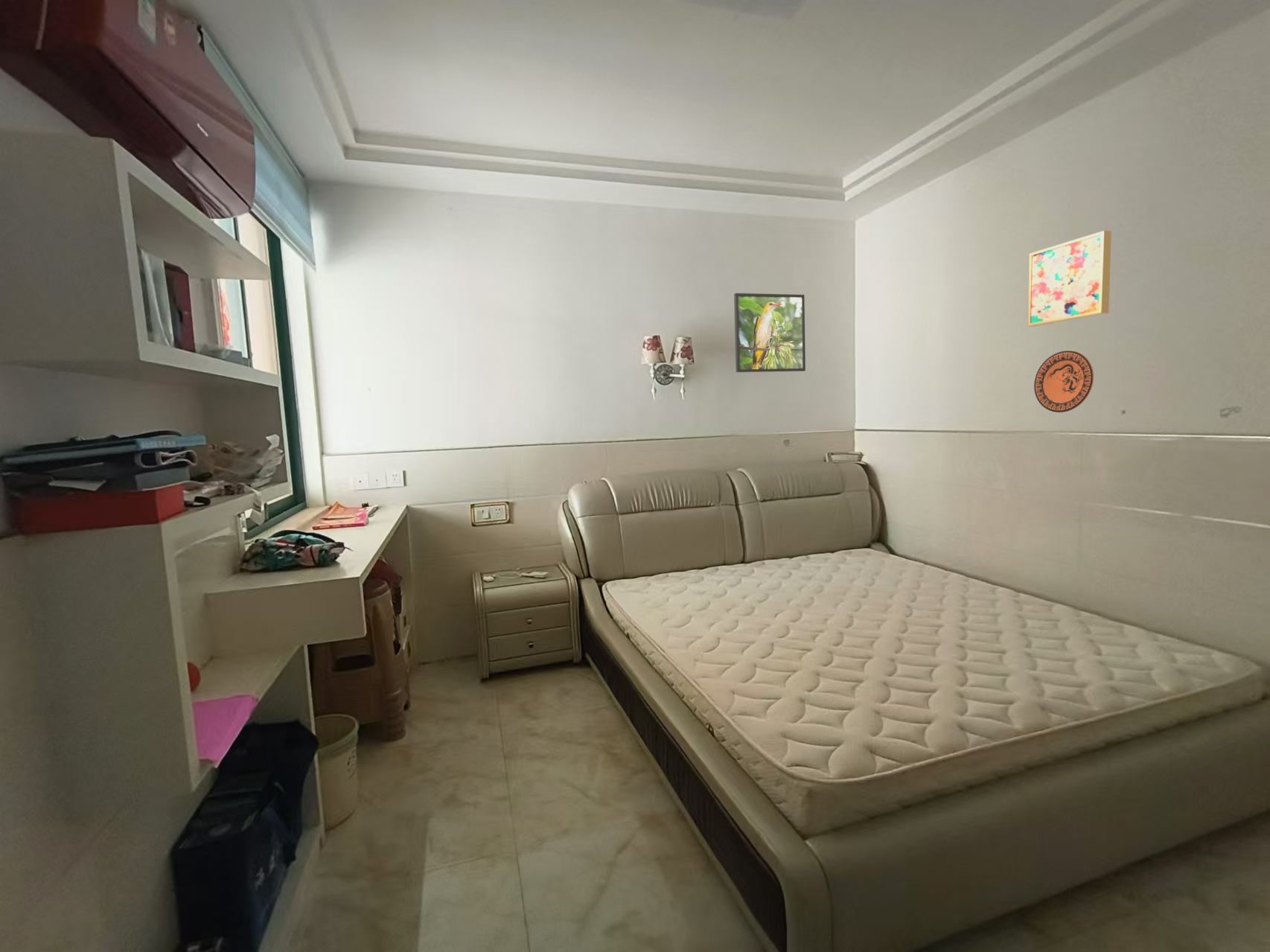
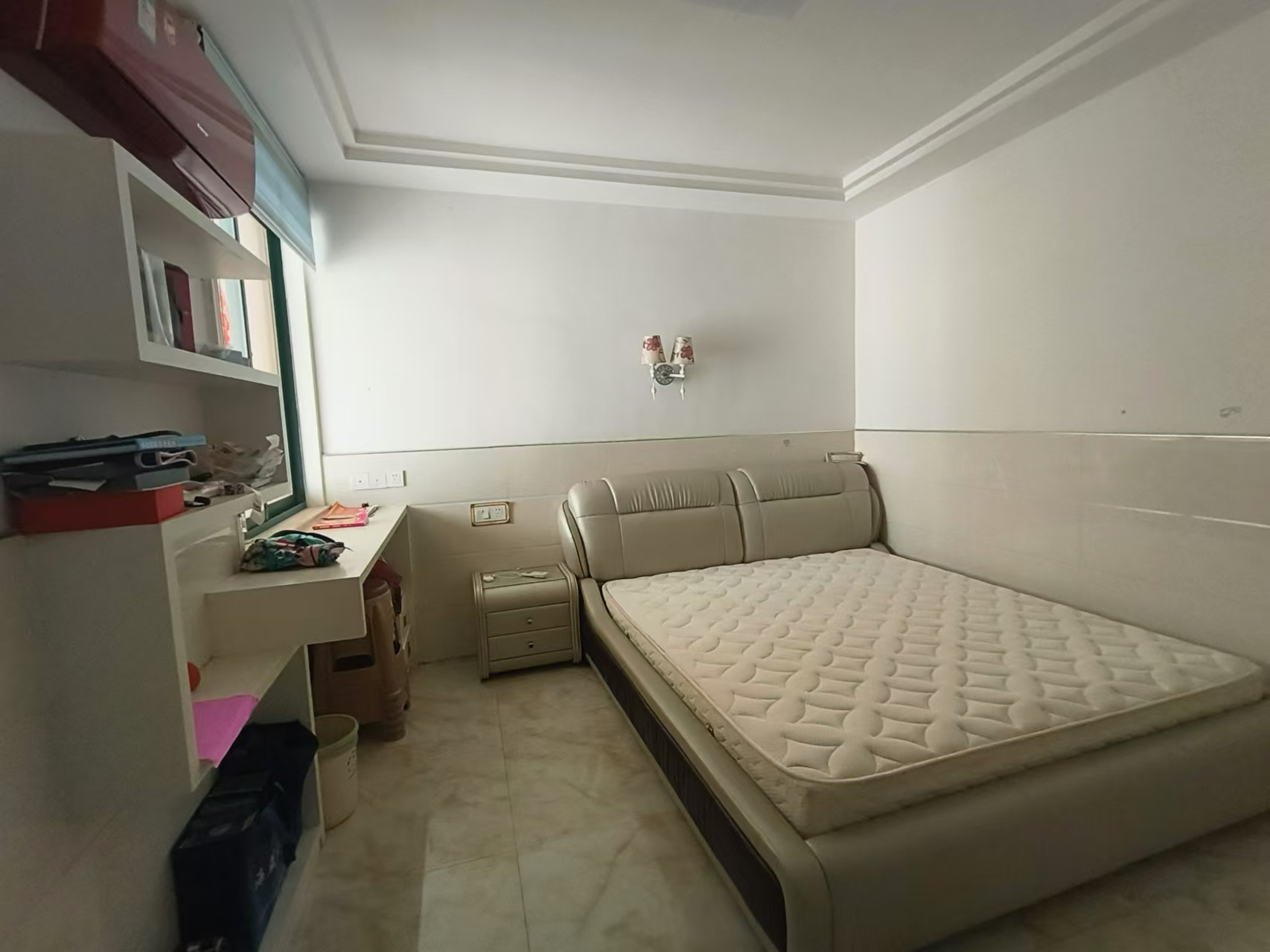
- decorative plate [1033,350,1094,413]
- wall art [1027,230,1112,328]
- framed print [733,293,806,373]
